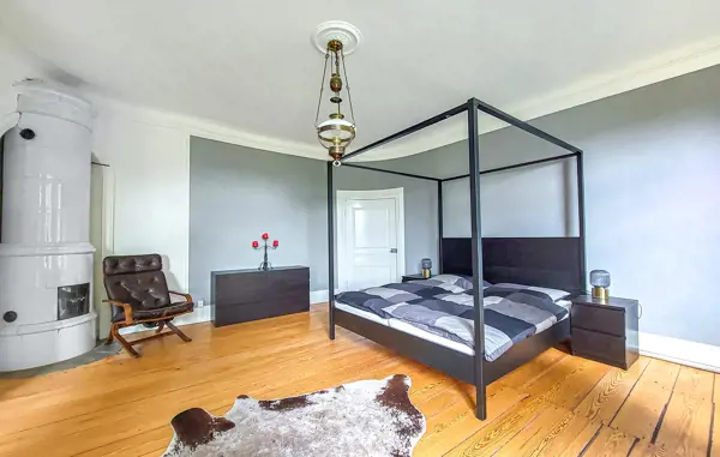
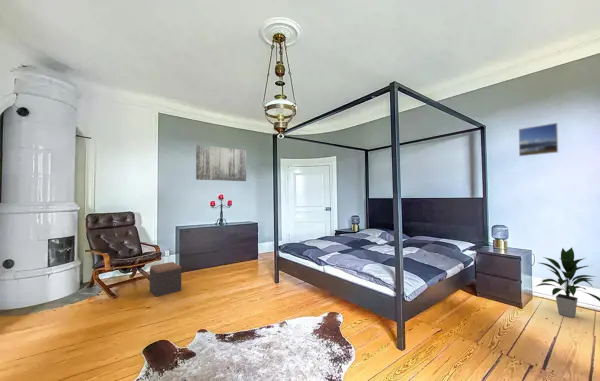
+ footstool [149,261,182,298]
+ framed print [518,122,559,157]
+ wall art [195,144,247,182]
+ indoor plant [534,247,600,319]
